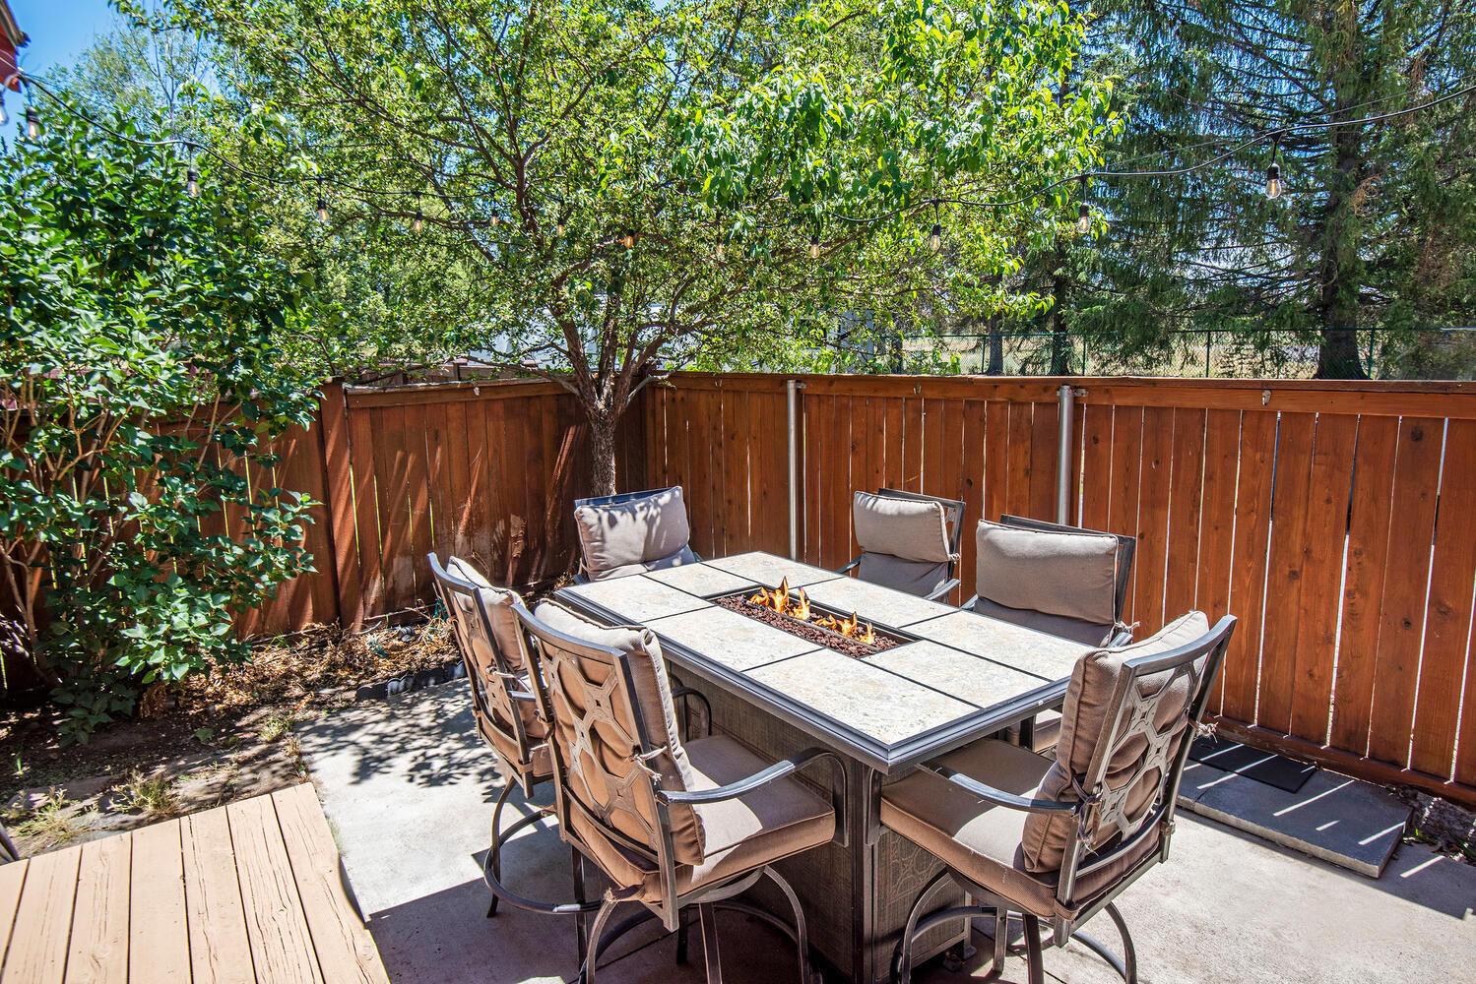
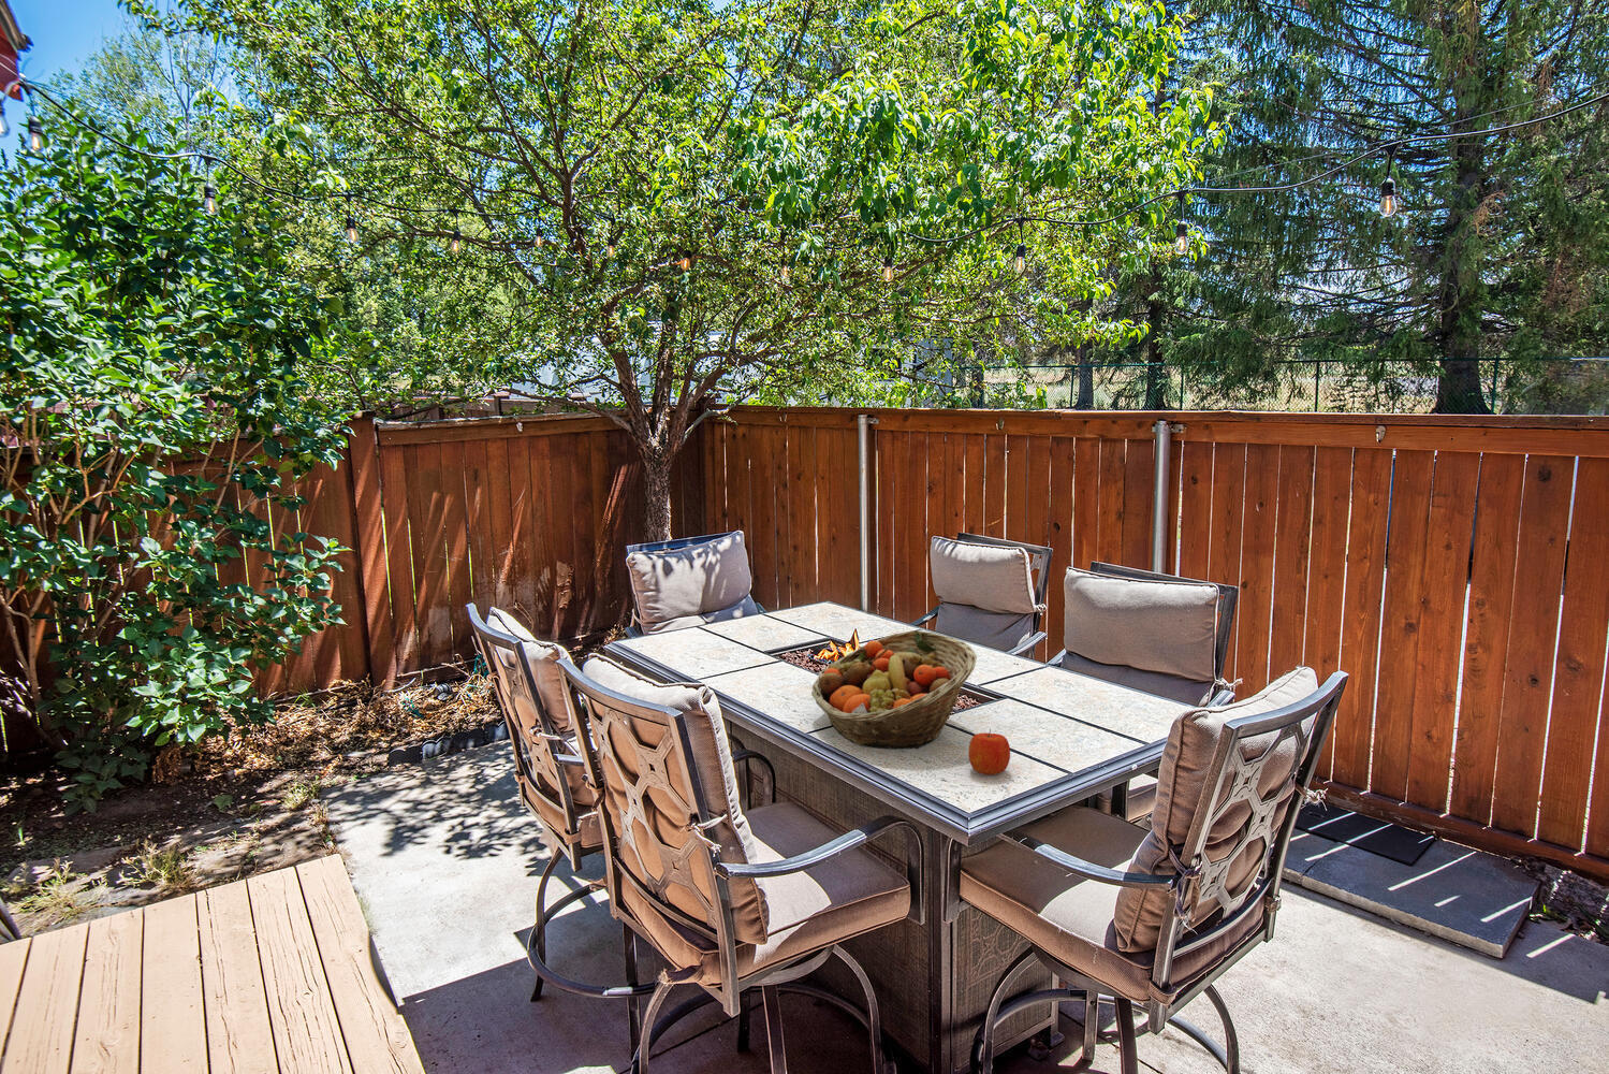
+ apple [967,728,1011,776]
+ fruit basket [810,629,978,749]
